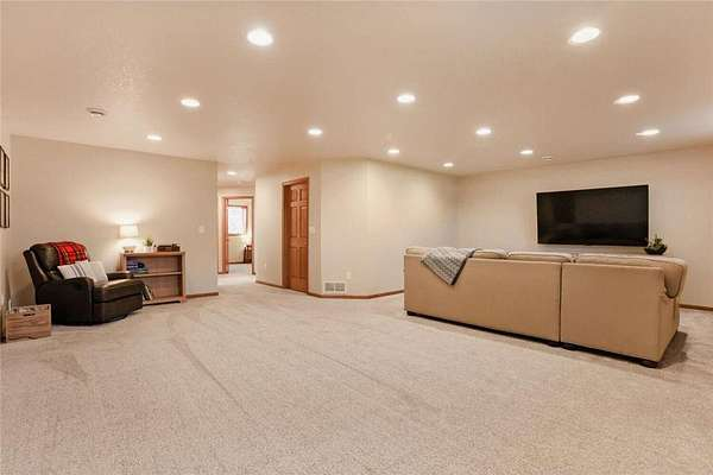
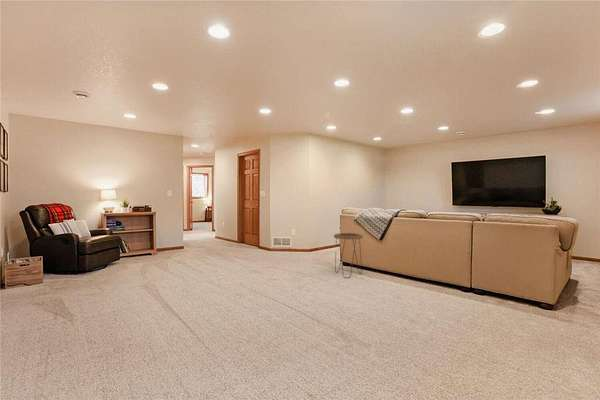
+ side table [333,232,364,279]
